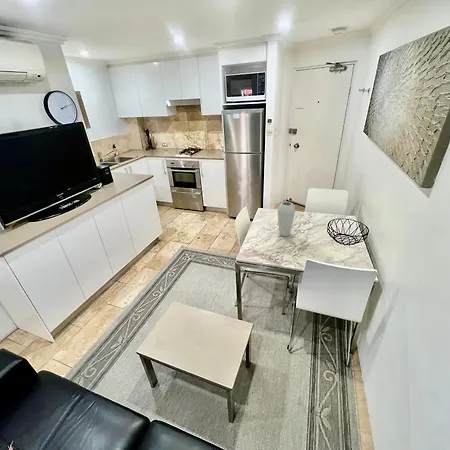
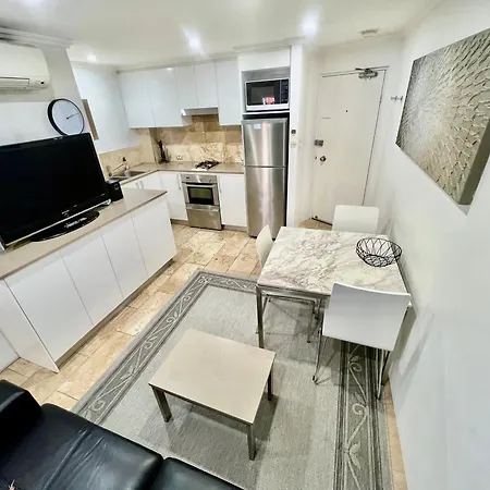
- vase [277,201,296,238]
